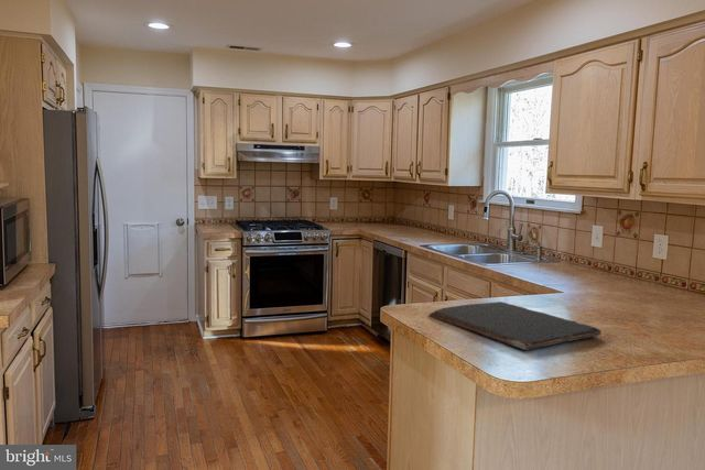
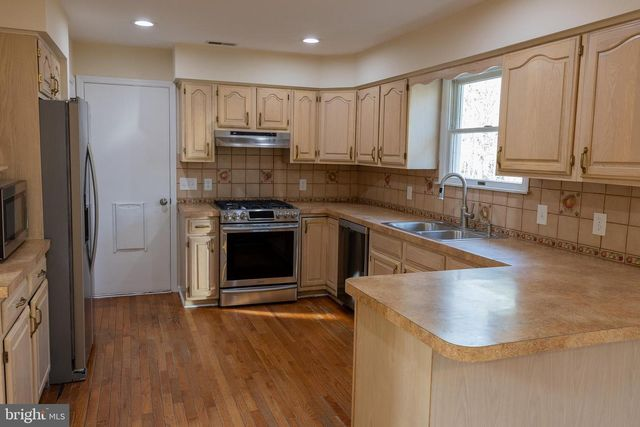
- cutting board [427,300,603,351]
